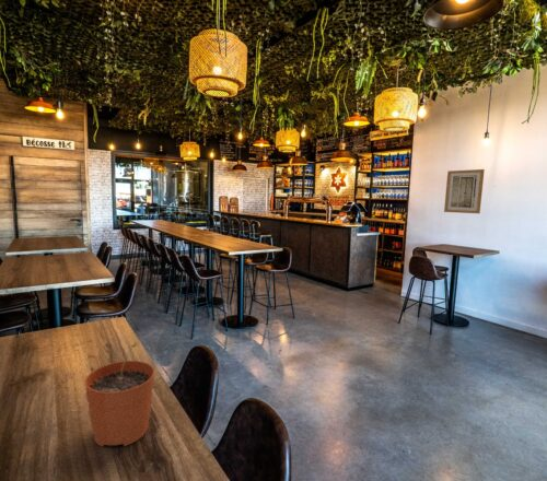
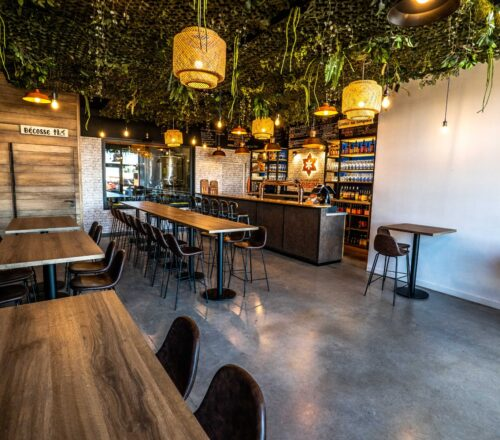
- plant pot [83,341,155,448]
- wall art [443,168,486,214]
